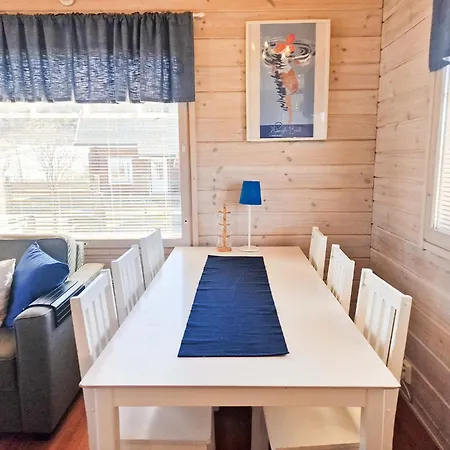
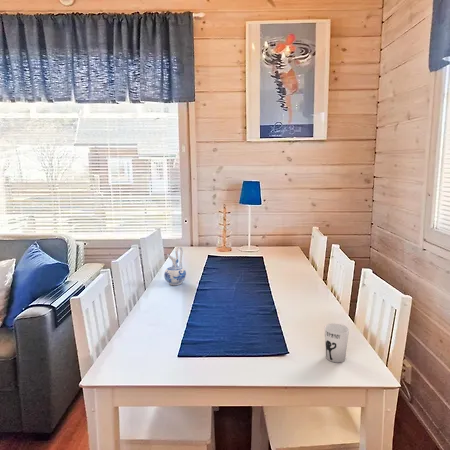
+ cup [323,322,350,363]
+ ceramic pitcher [163,246,187,286]
